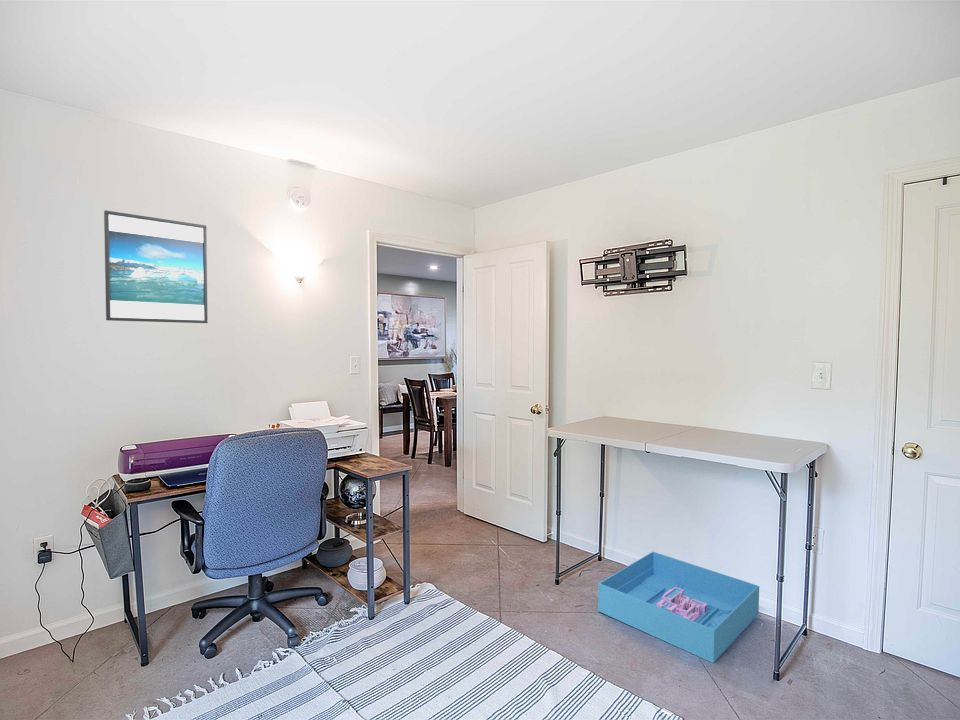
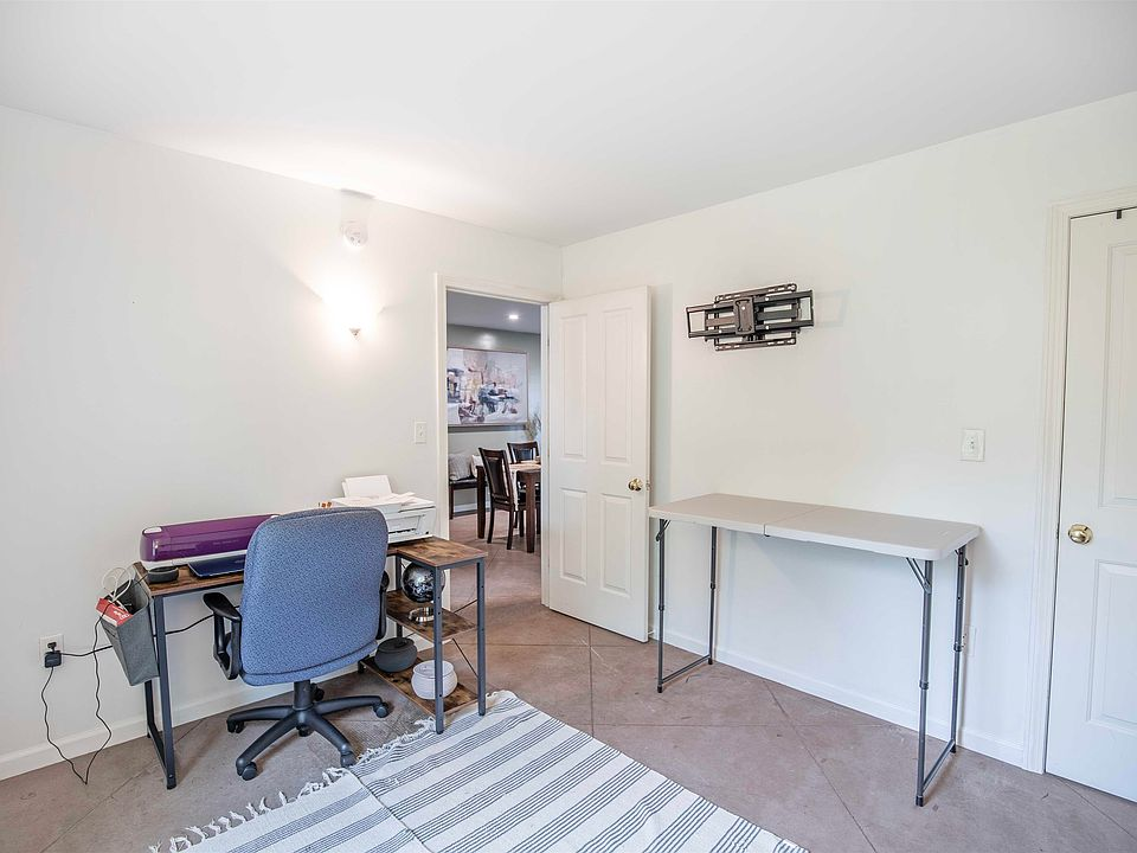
- storage bin [597,551,760,664]
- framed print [103,210,209,324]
